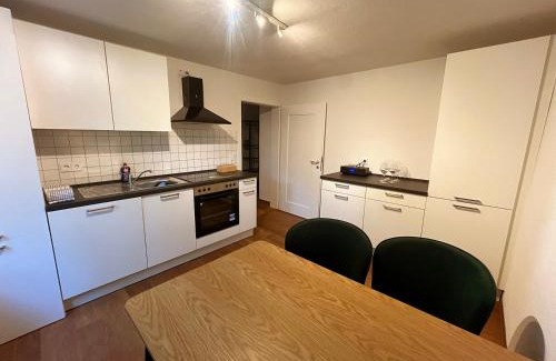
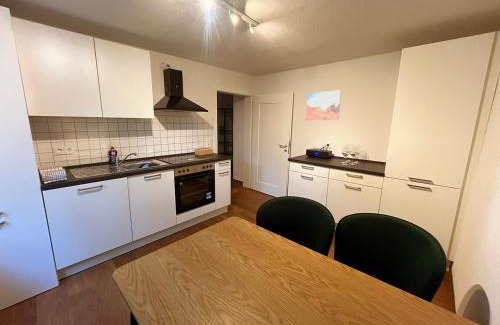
+ wall art [305,89,342,121]
